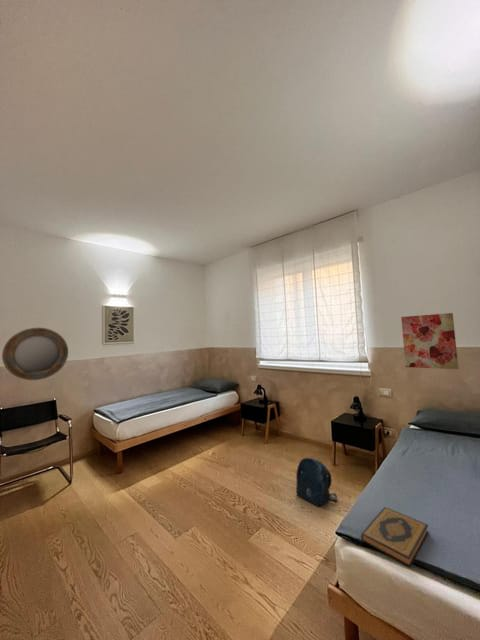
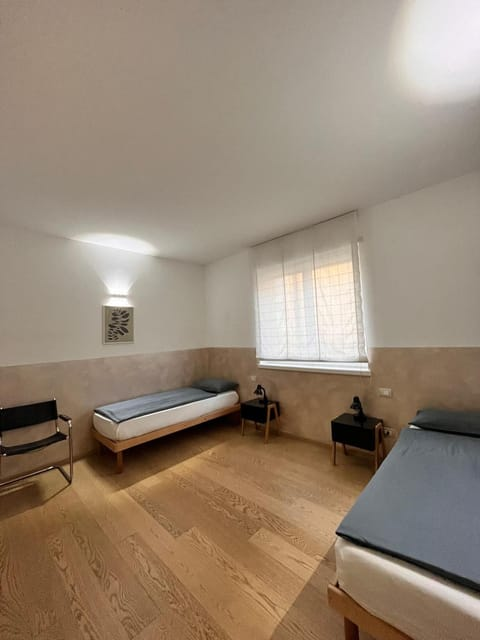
- backpack [295,457,339,508]
- hardback book [360,506,430,568]
- home mirror [1,327,69,381]
- wall art [400,312,459,370]
